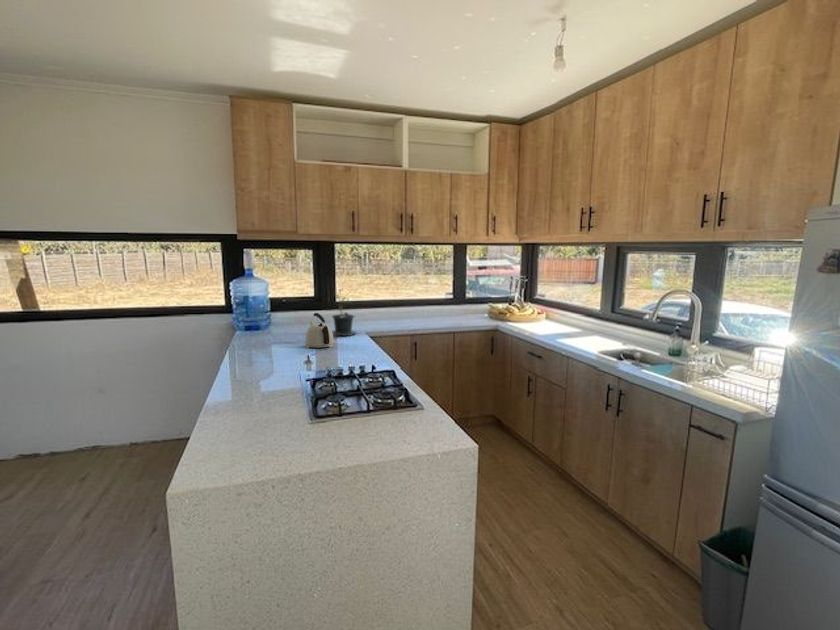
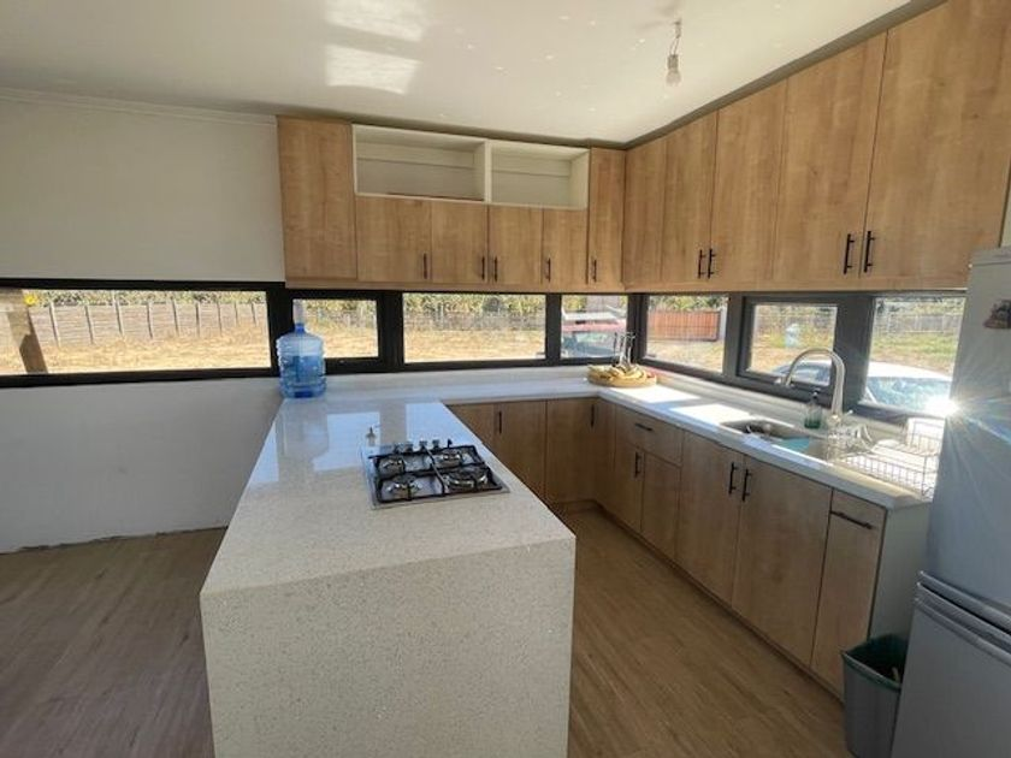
- kettle [304,312,335,349]
- potted plant [331,289,357,338]
